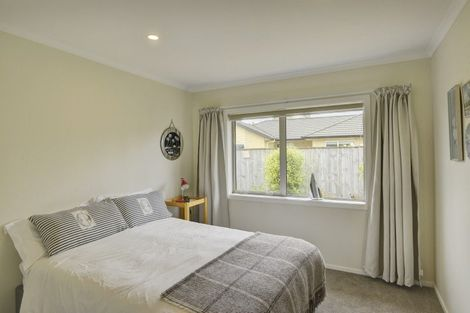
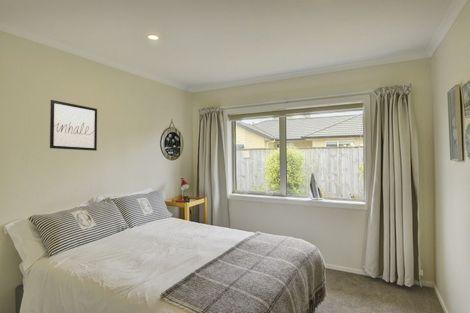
+ wall art [49,99,98,152]
